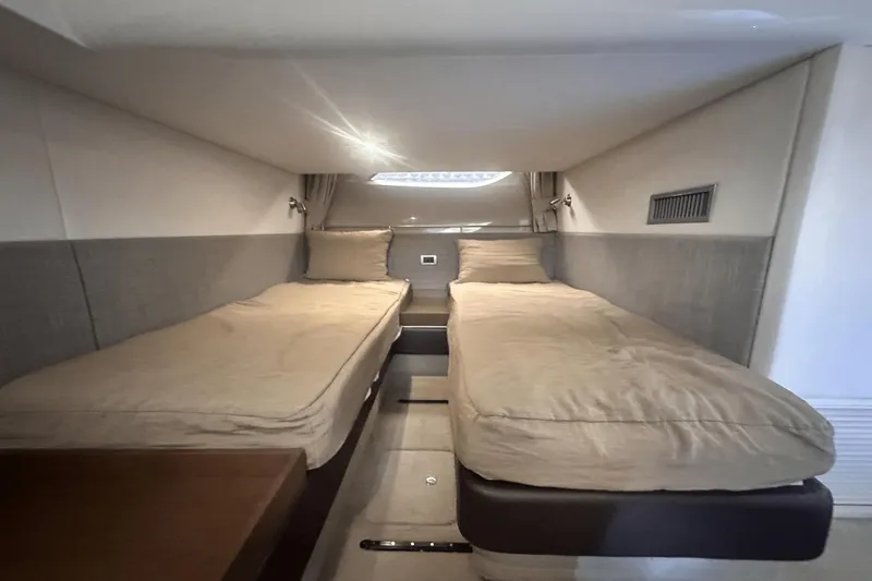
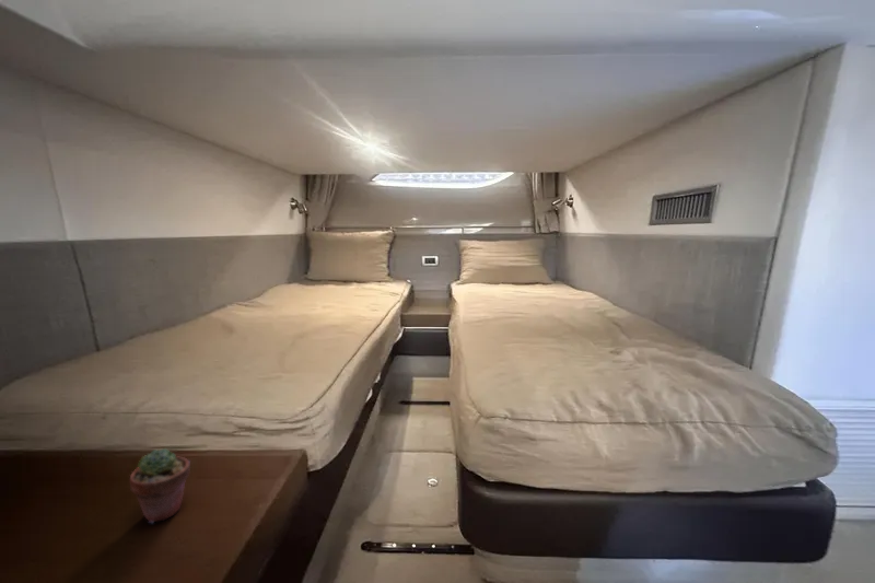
+ potted succulent [129,447,191,525]
